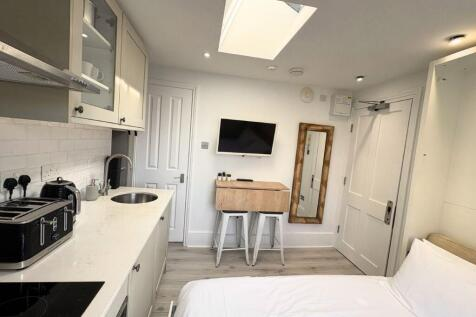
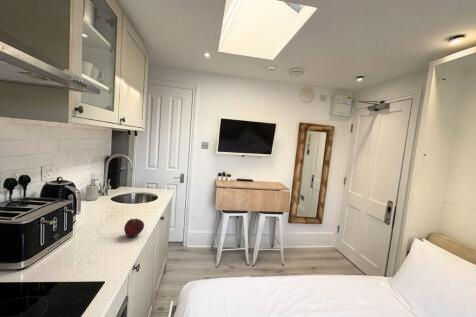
+ fruit [123,218,145,238]
